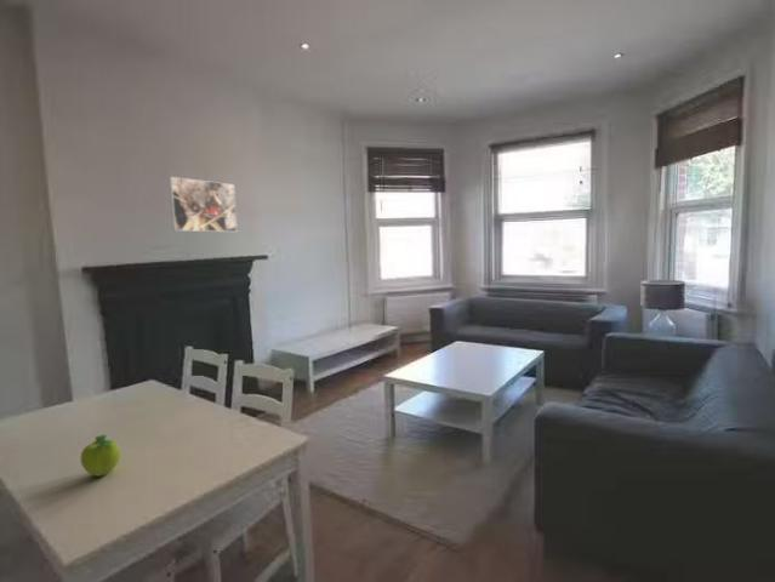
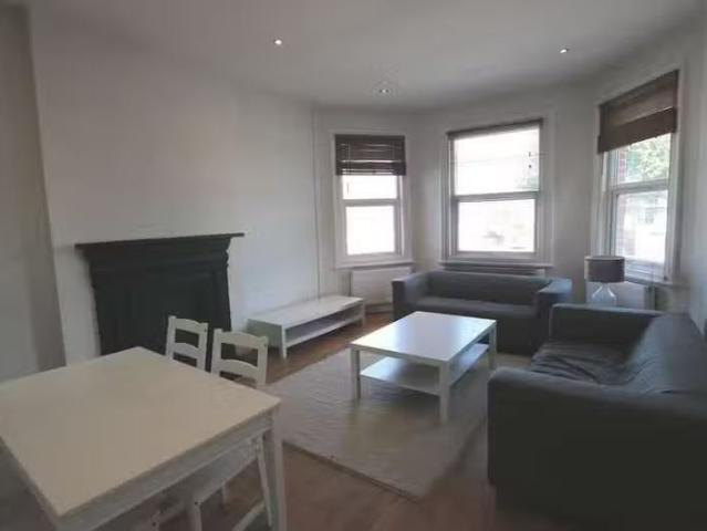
- fruit [80,433,121,478]
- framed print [167,176,239,233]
